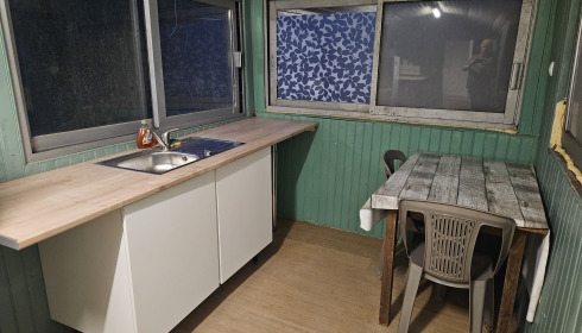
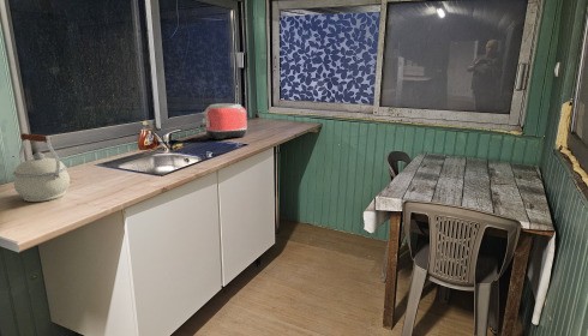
+ kettle [12,132,71,203]
+ toaster [199,102,248,140]
